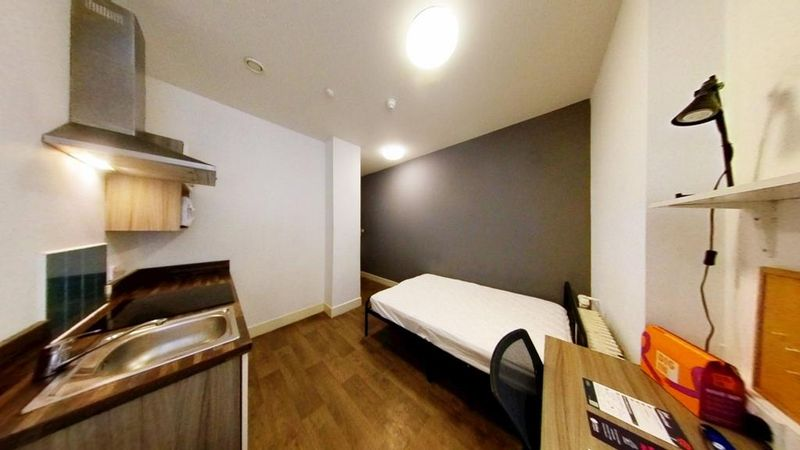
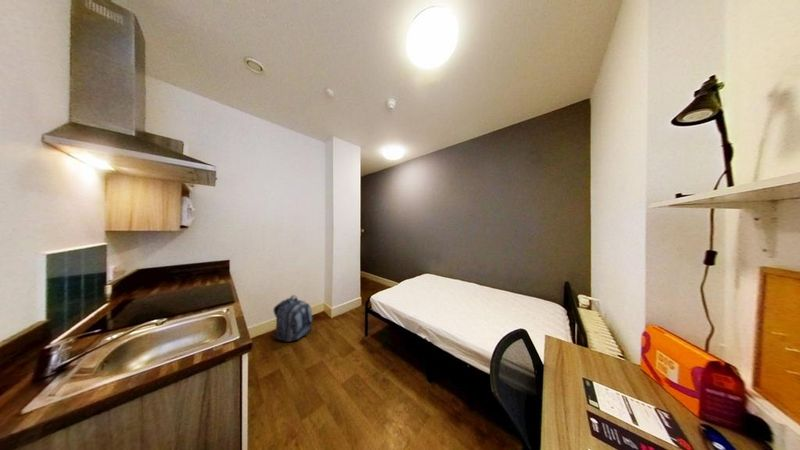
+ backpack [272,294,314,343]
